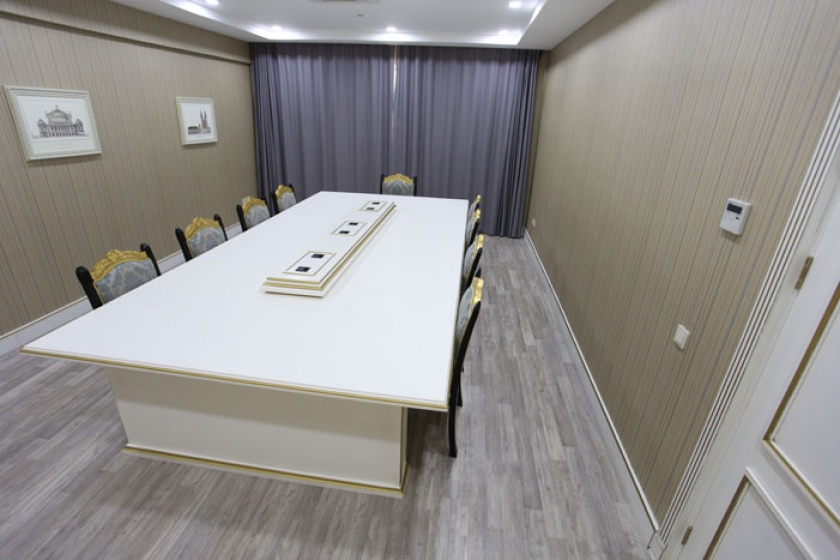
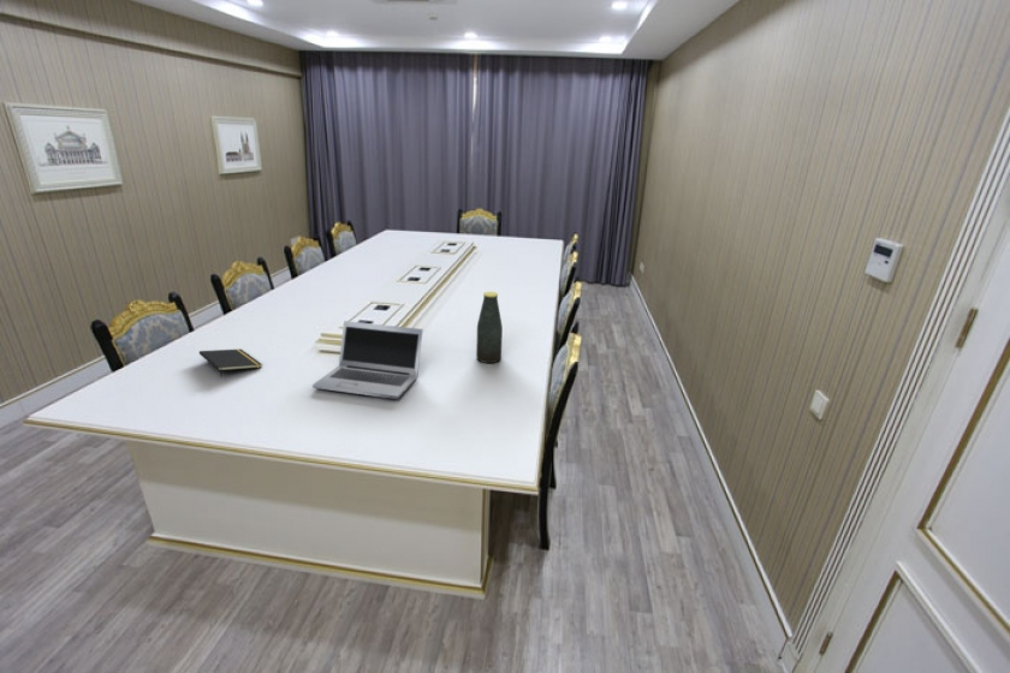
+ laptop [311,320,424,400]
+ bottle [475,291,504,364]
+ notepad [198,347,263,380]
